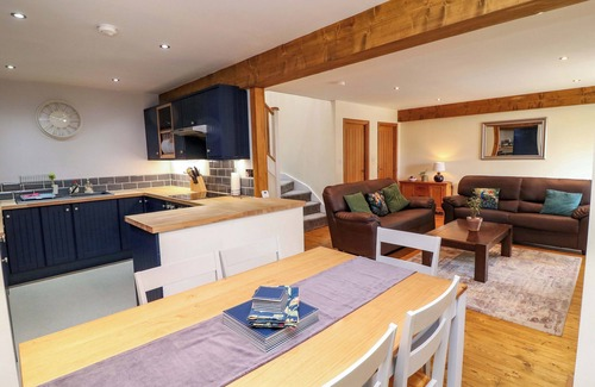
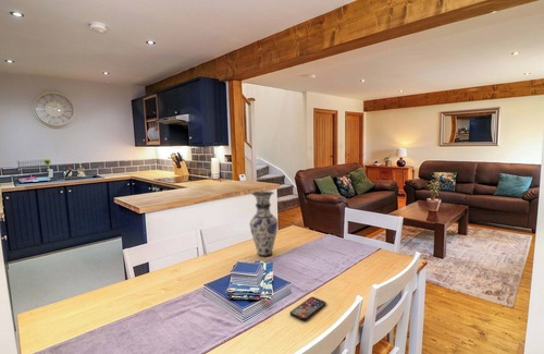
+ smartphone [288,296,327,321]
+ vase [248,191,280,257]
